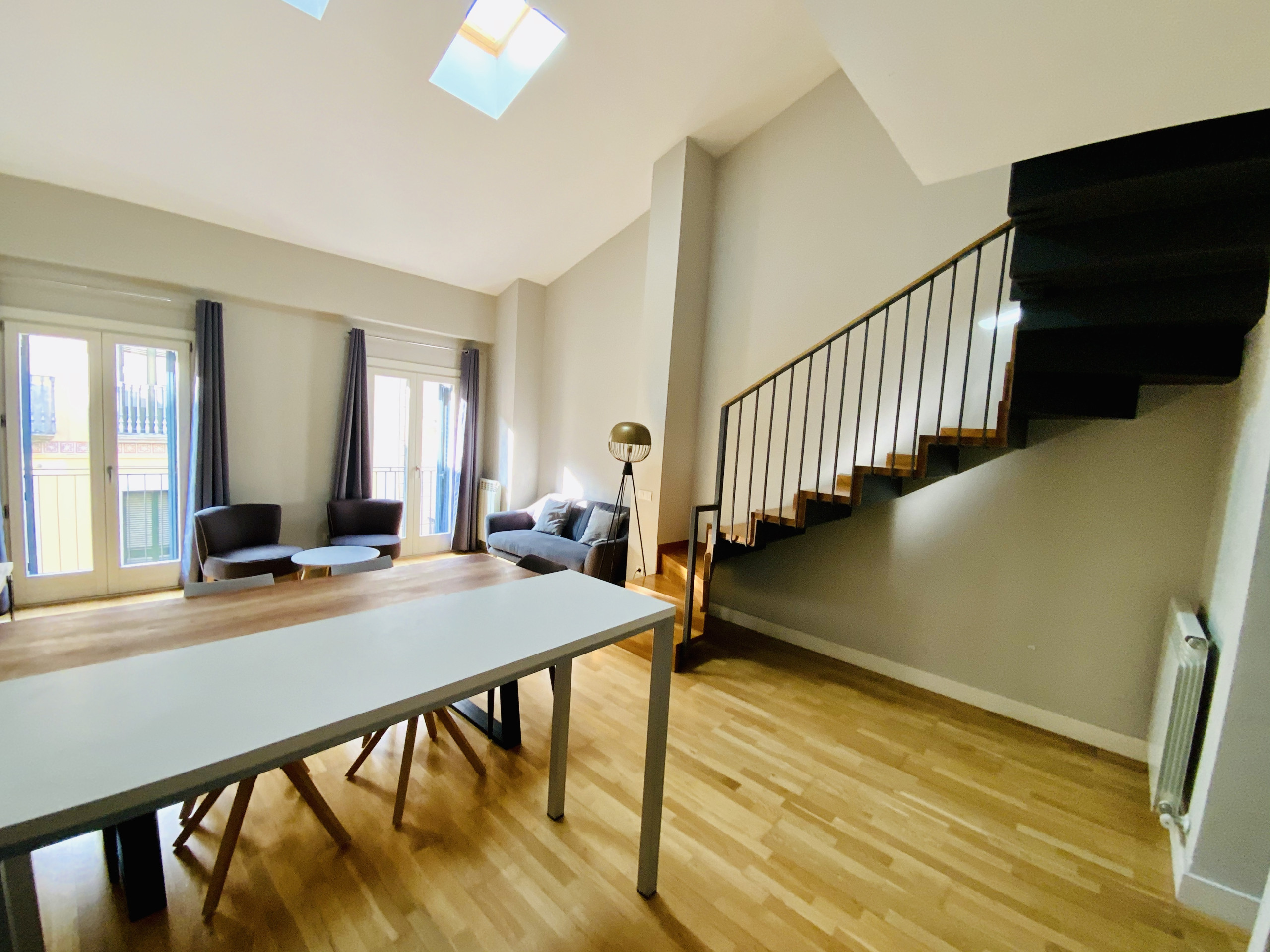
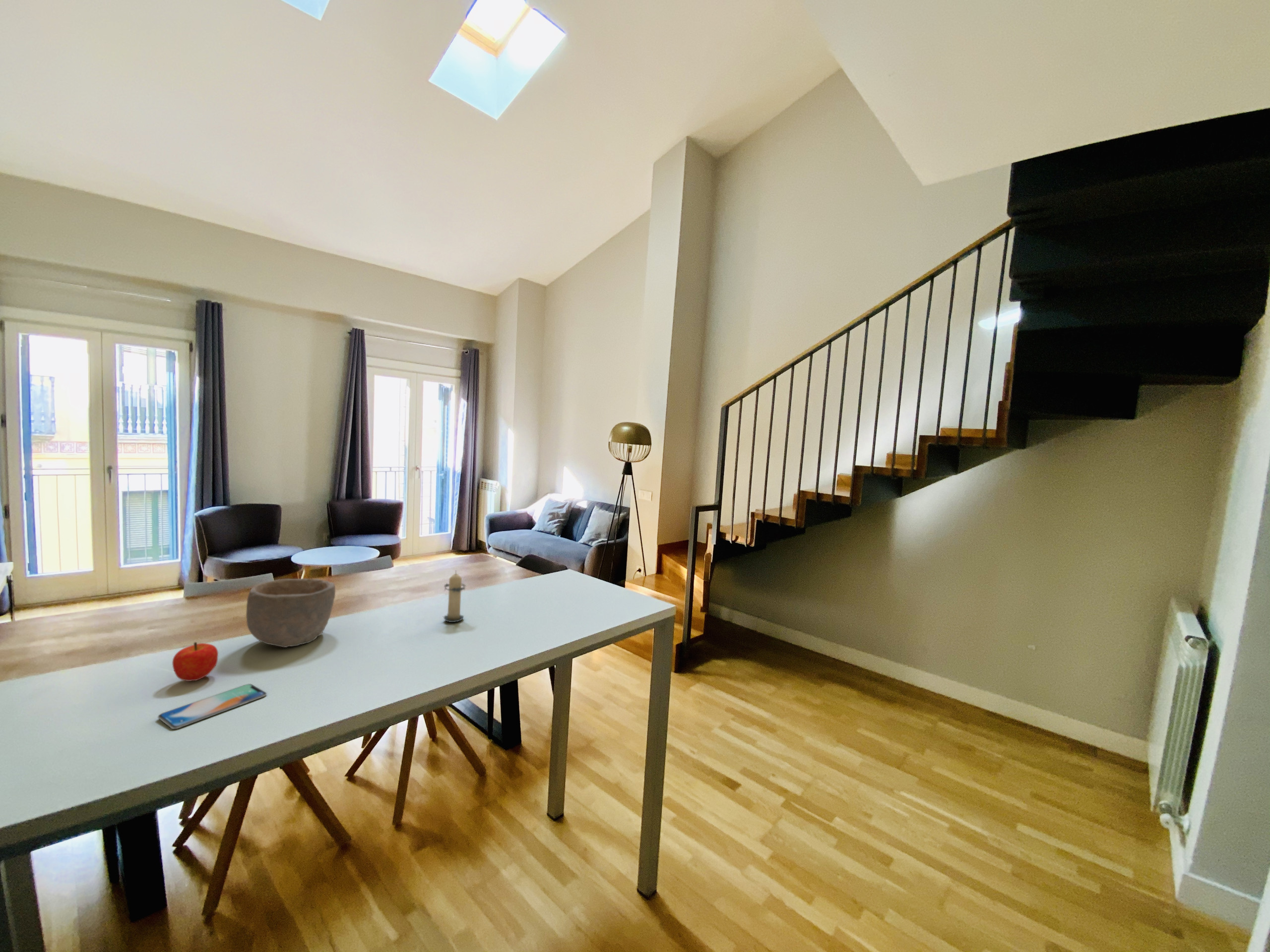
+ candle [443,570,467,623]
+ smartphone [157,683,267,729]
+ fruit [172,642,219,682]
+ bowl [246,578,336,648]
